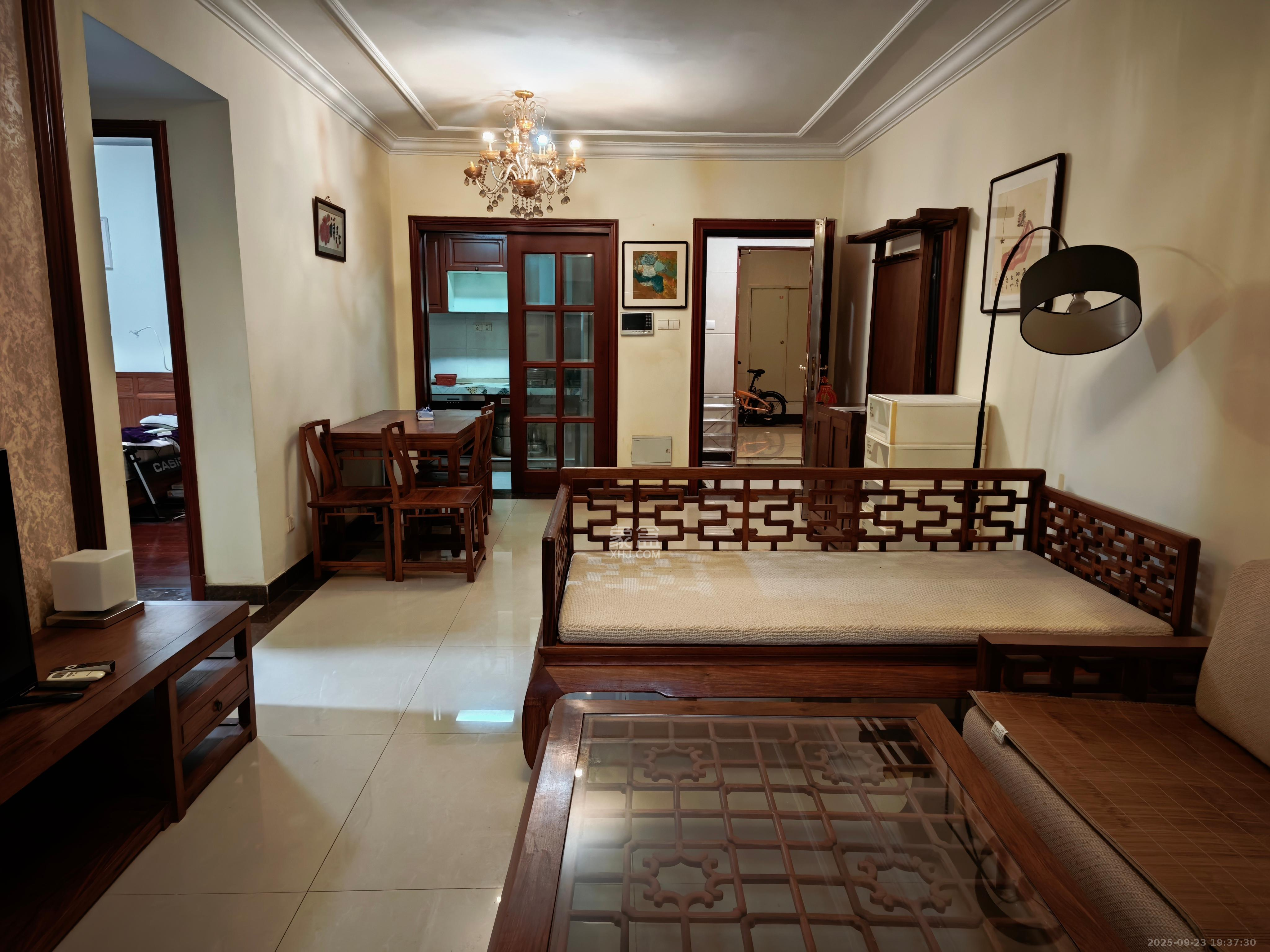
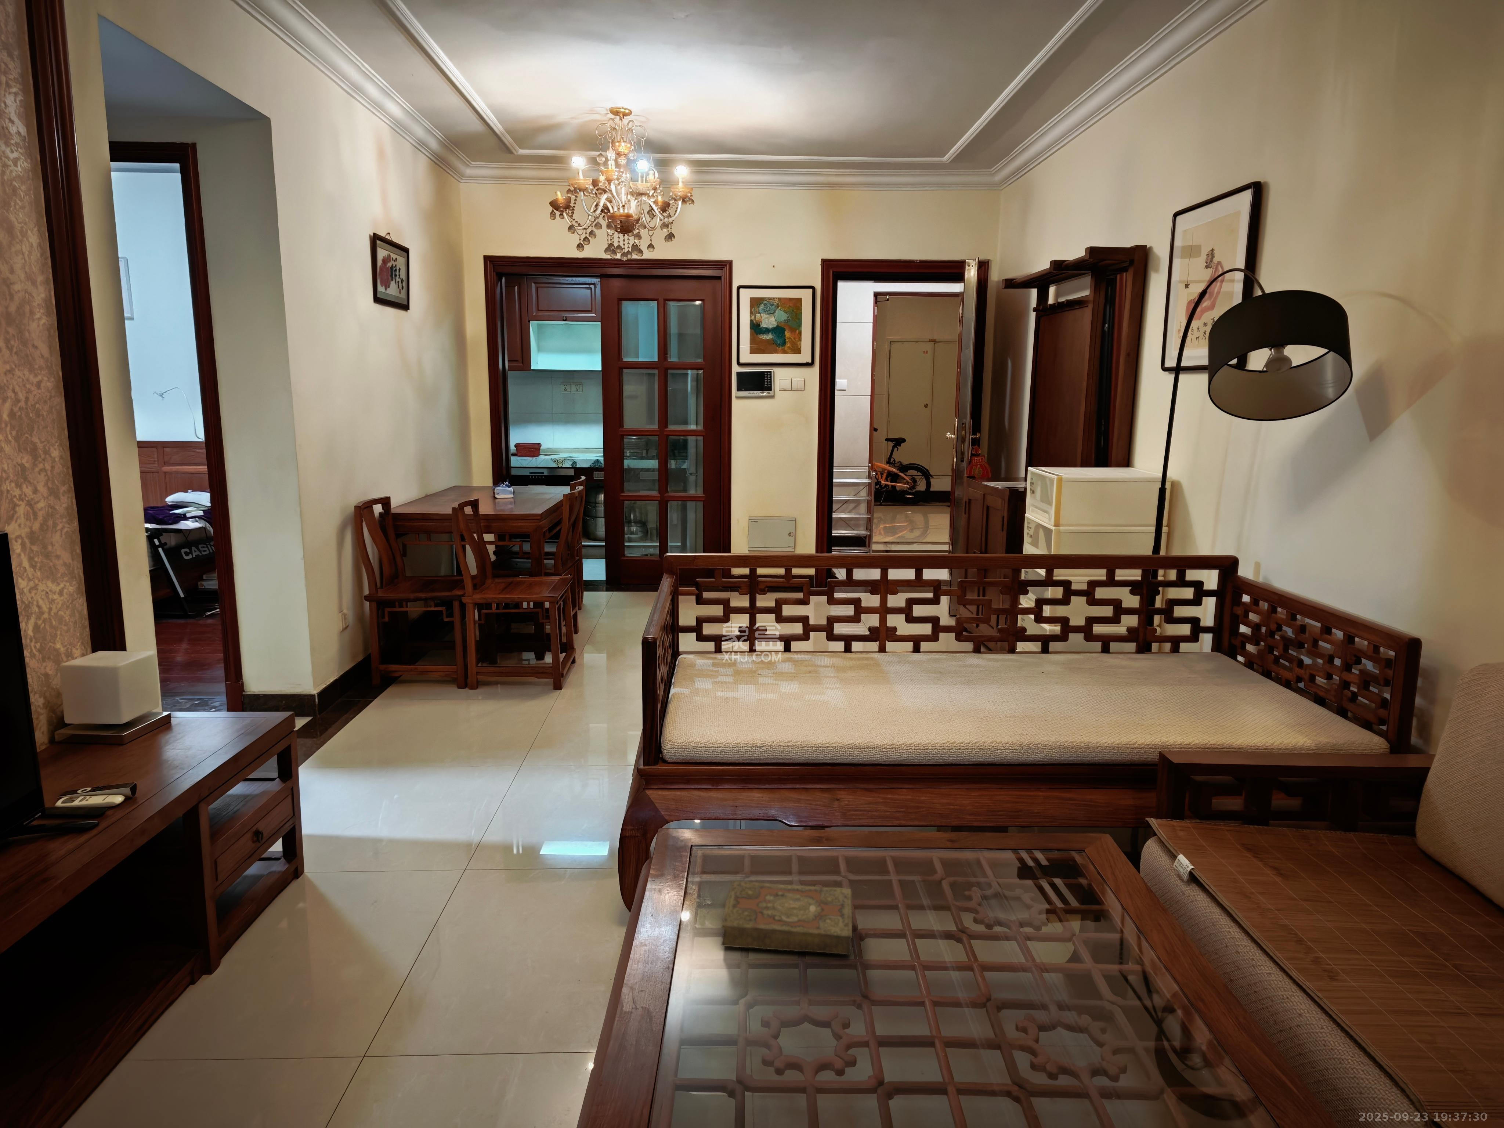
+ book [721,880,853,955]
